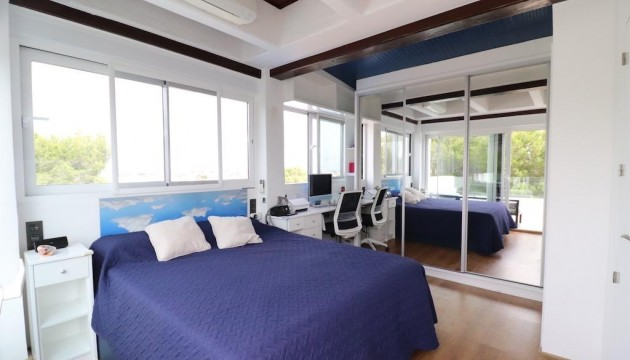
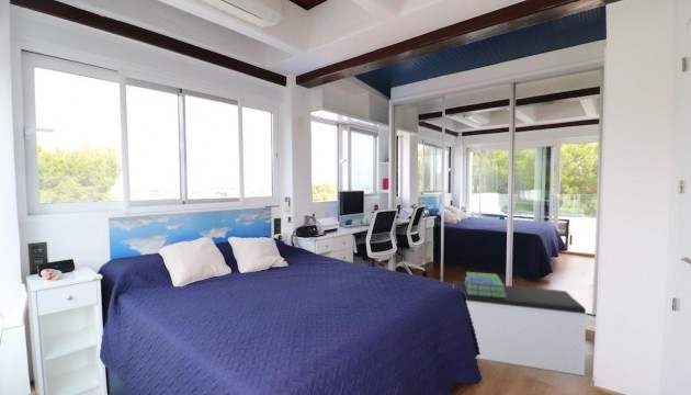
+ stack of books [464,271,507,297]
+ bench [453,280,588,377]
